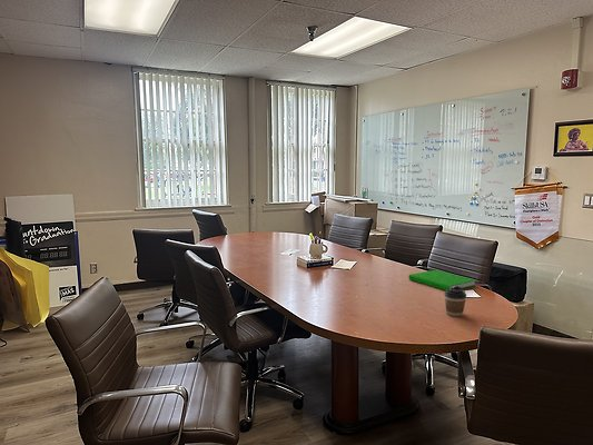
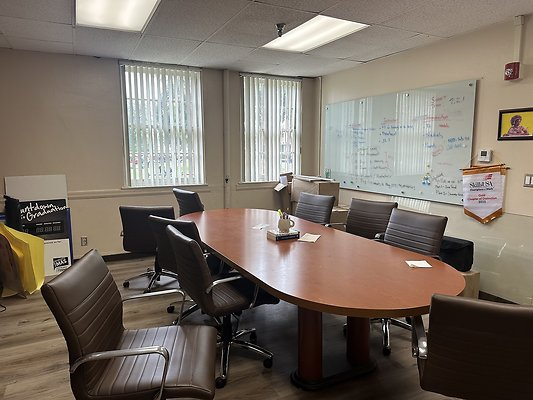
- book [407,269,476,291]
- coffee cup [443,286,467,317]
